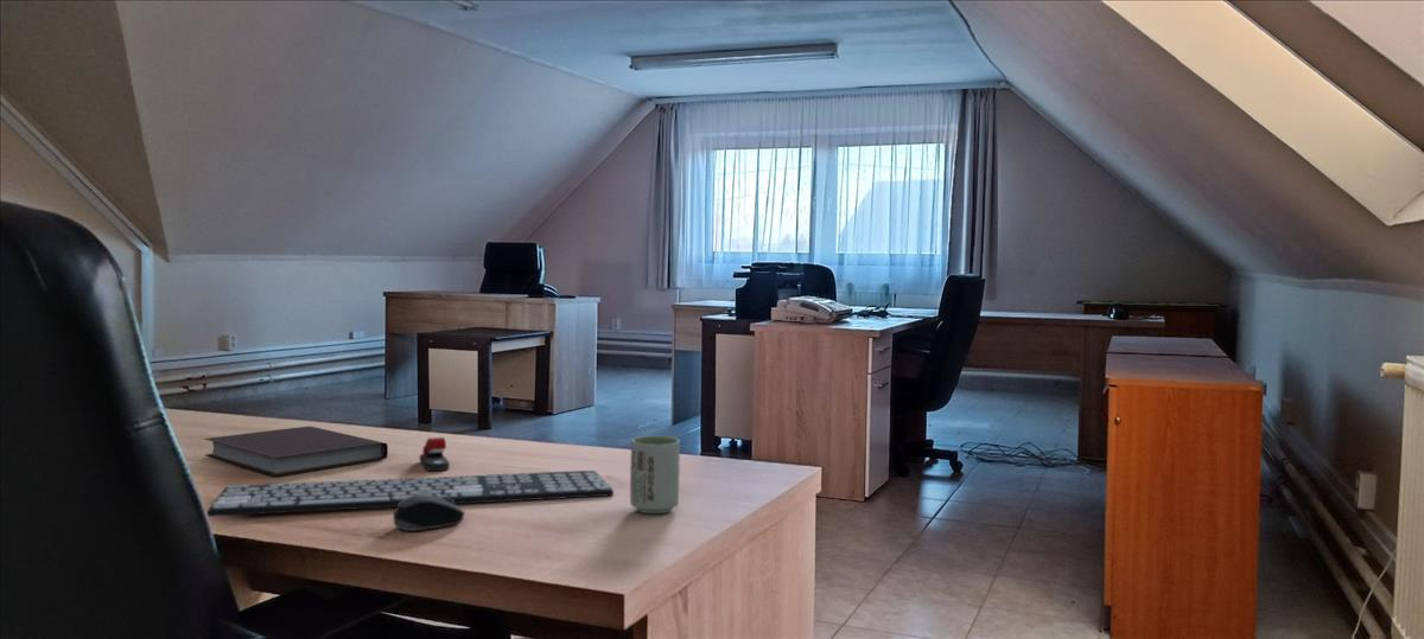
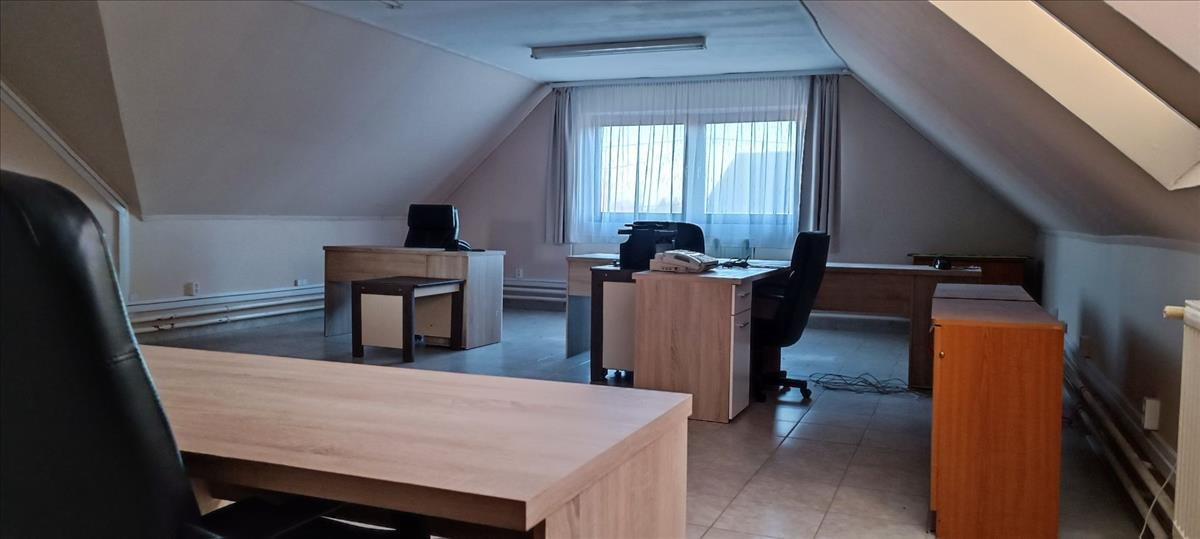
- keyboard [206,469,615,518]
- stapler [419,436,451,472]
- notebook [203,426,389,478]
- cup [629,435,681,515]
- computer mouse [392,494,466,532]
